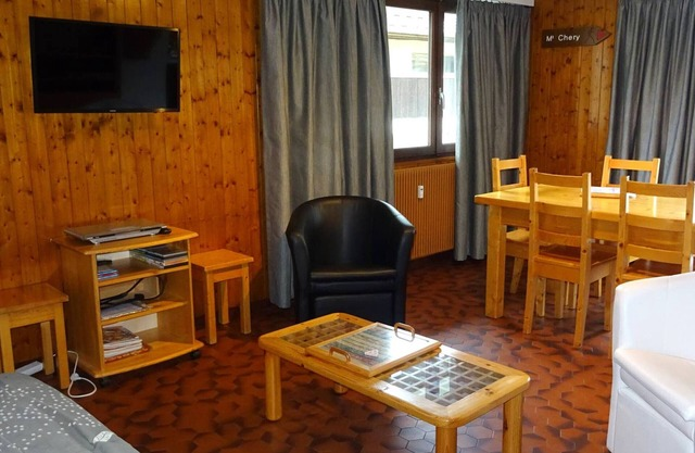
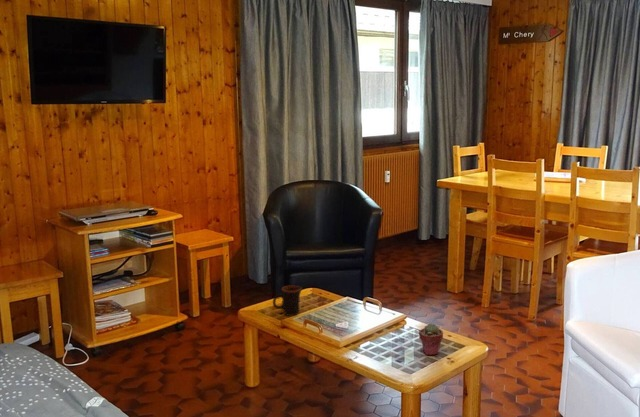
+ mug [272,284,303,317]
+ potted succulent [418,322,444,356]
